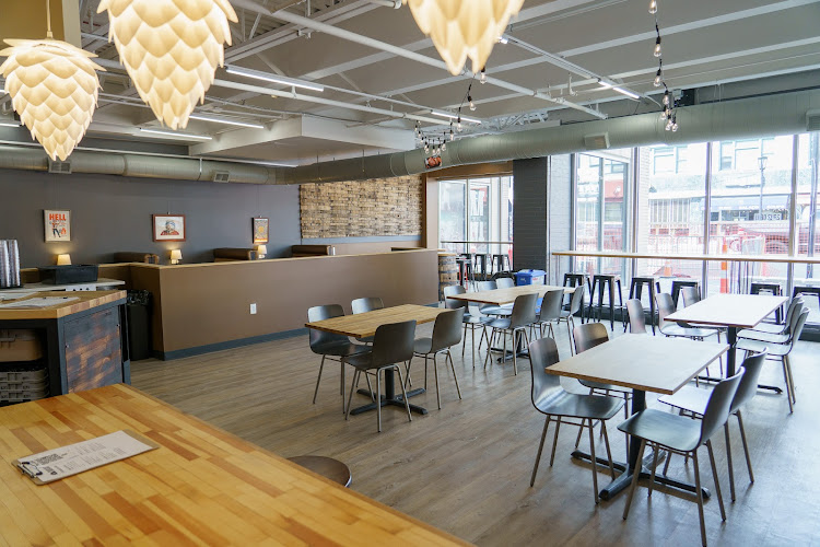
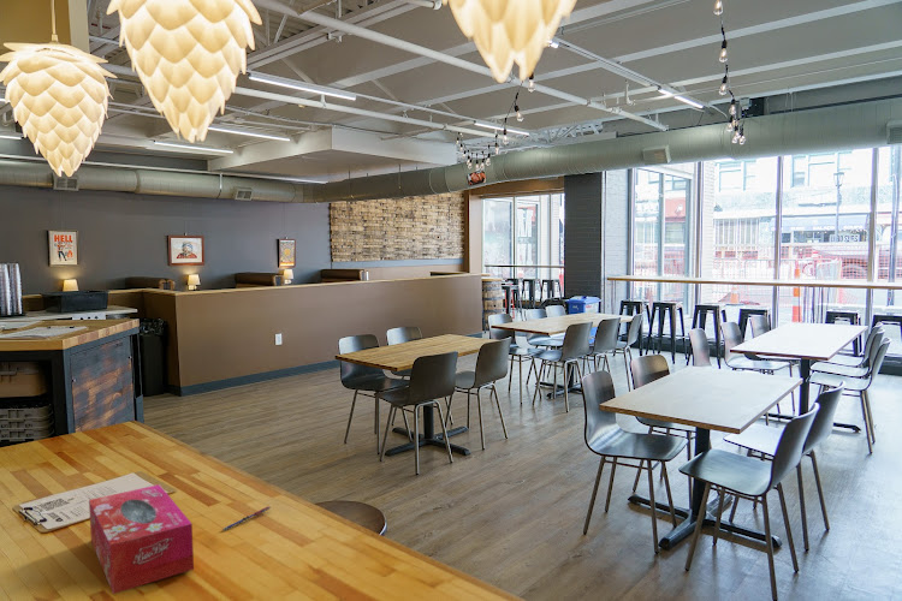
+ pen [221,505,272,531]
+ tissue box [88,483,195,595]
